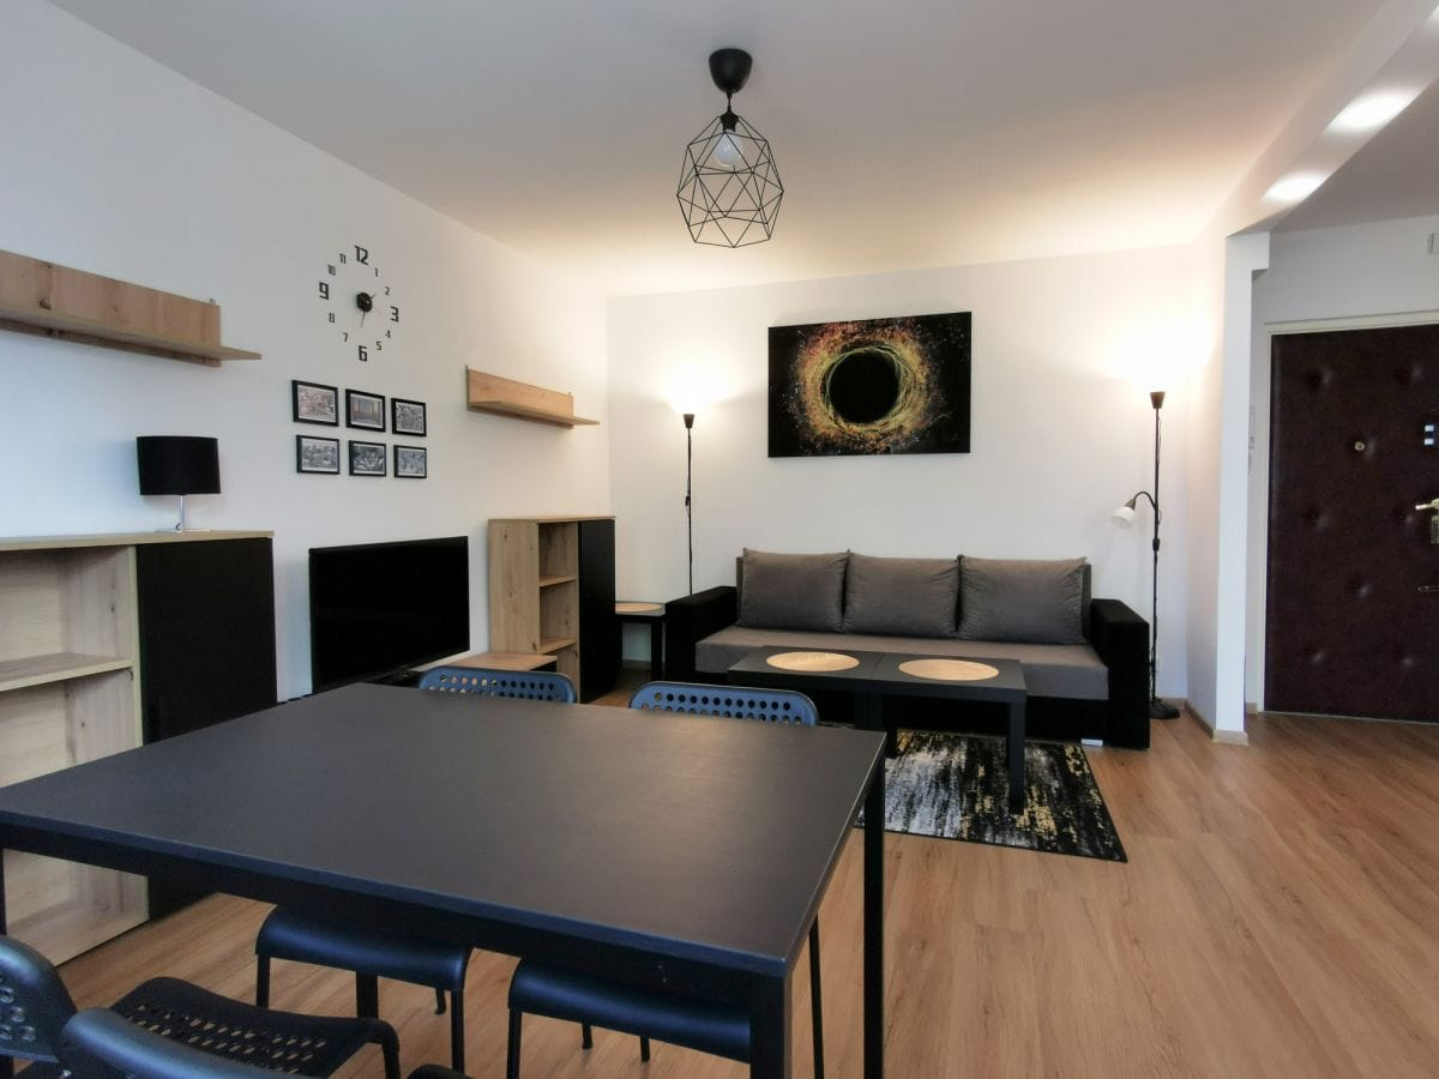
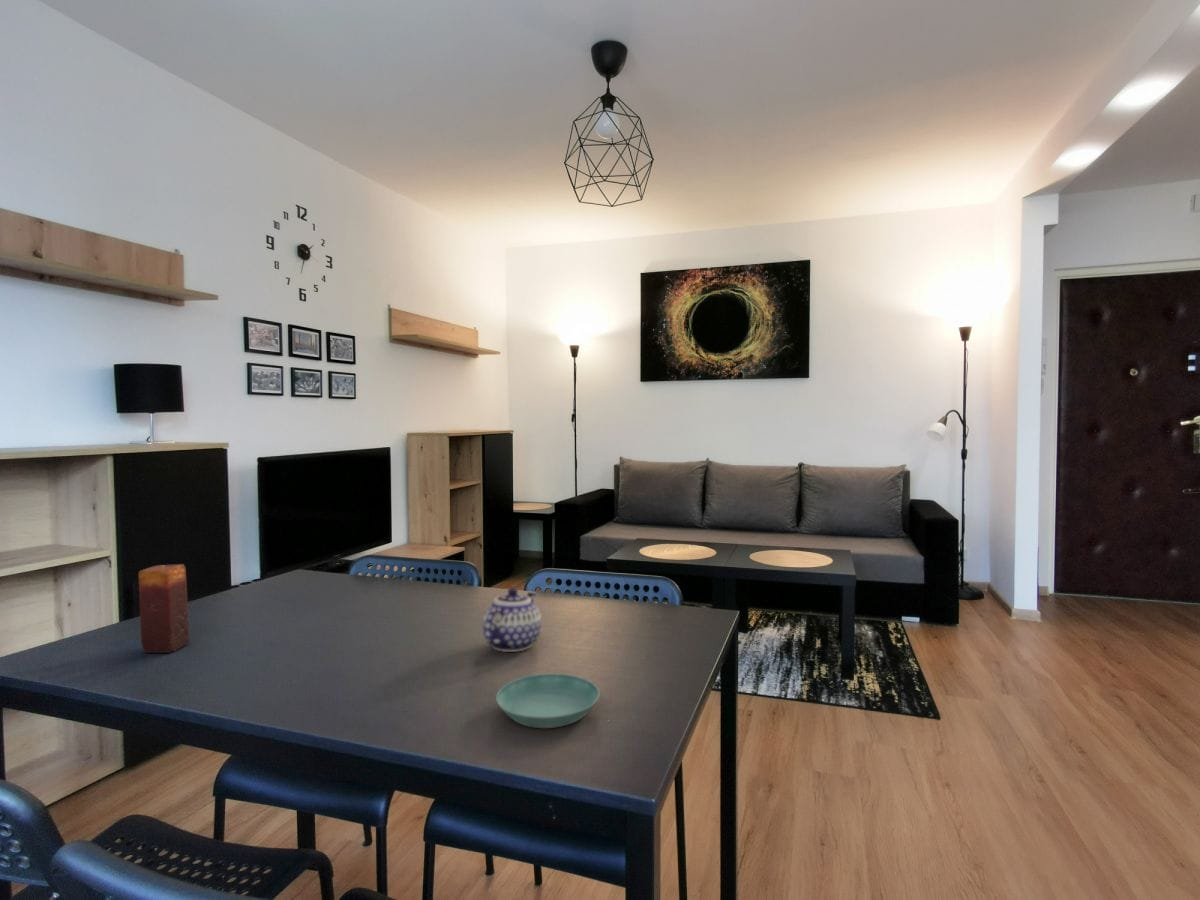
+ candle [138,563,191,654]
+ saucer [495,673,601,729]
+ teapot [482,587,543,653]
